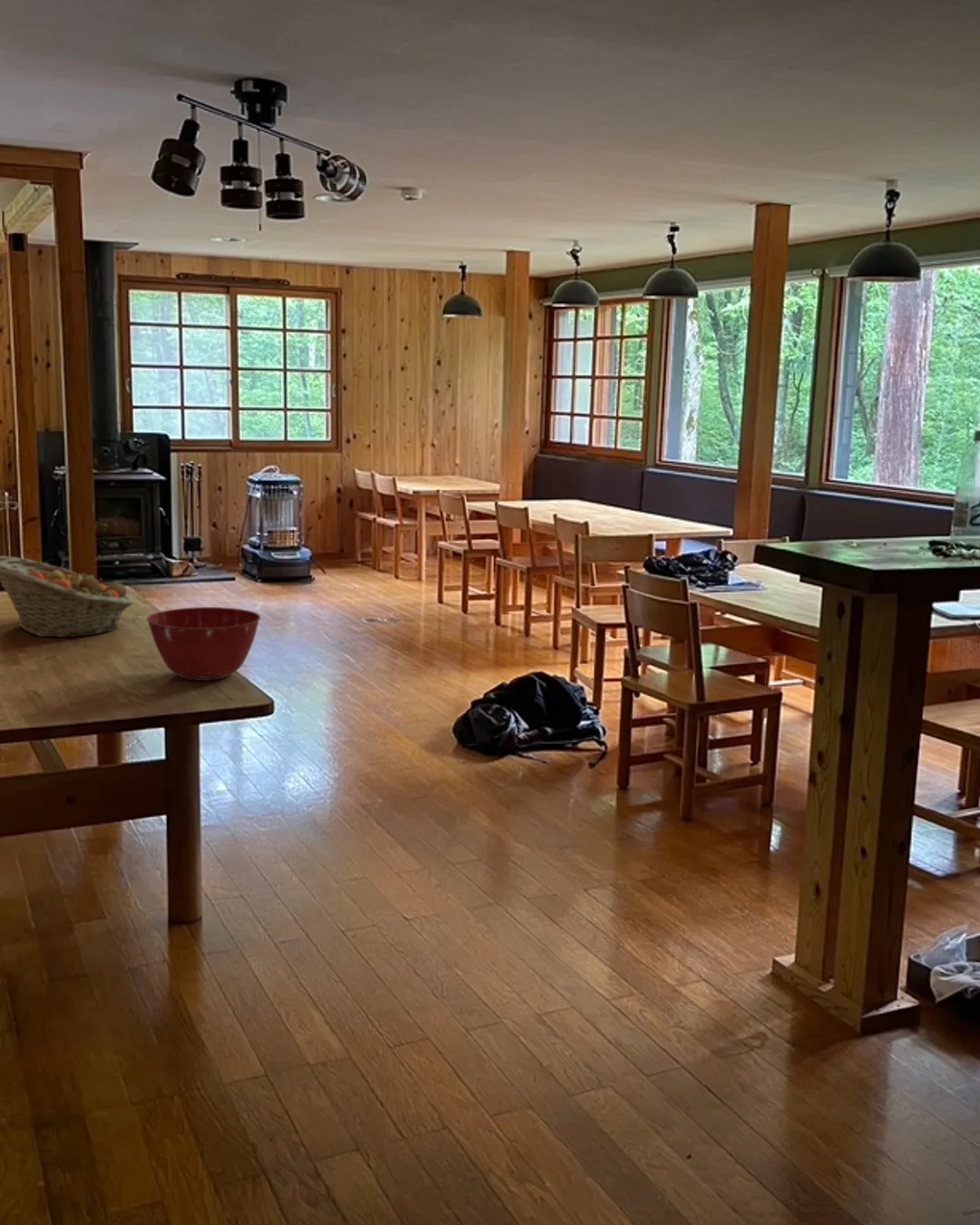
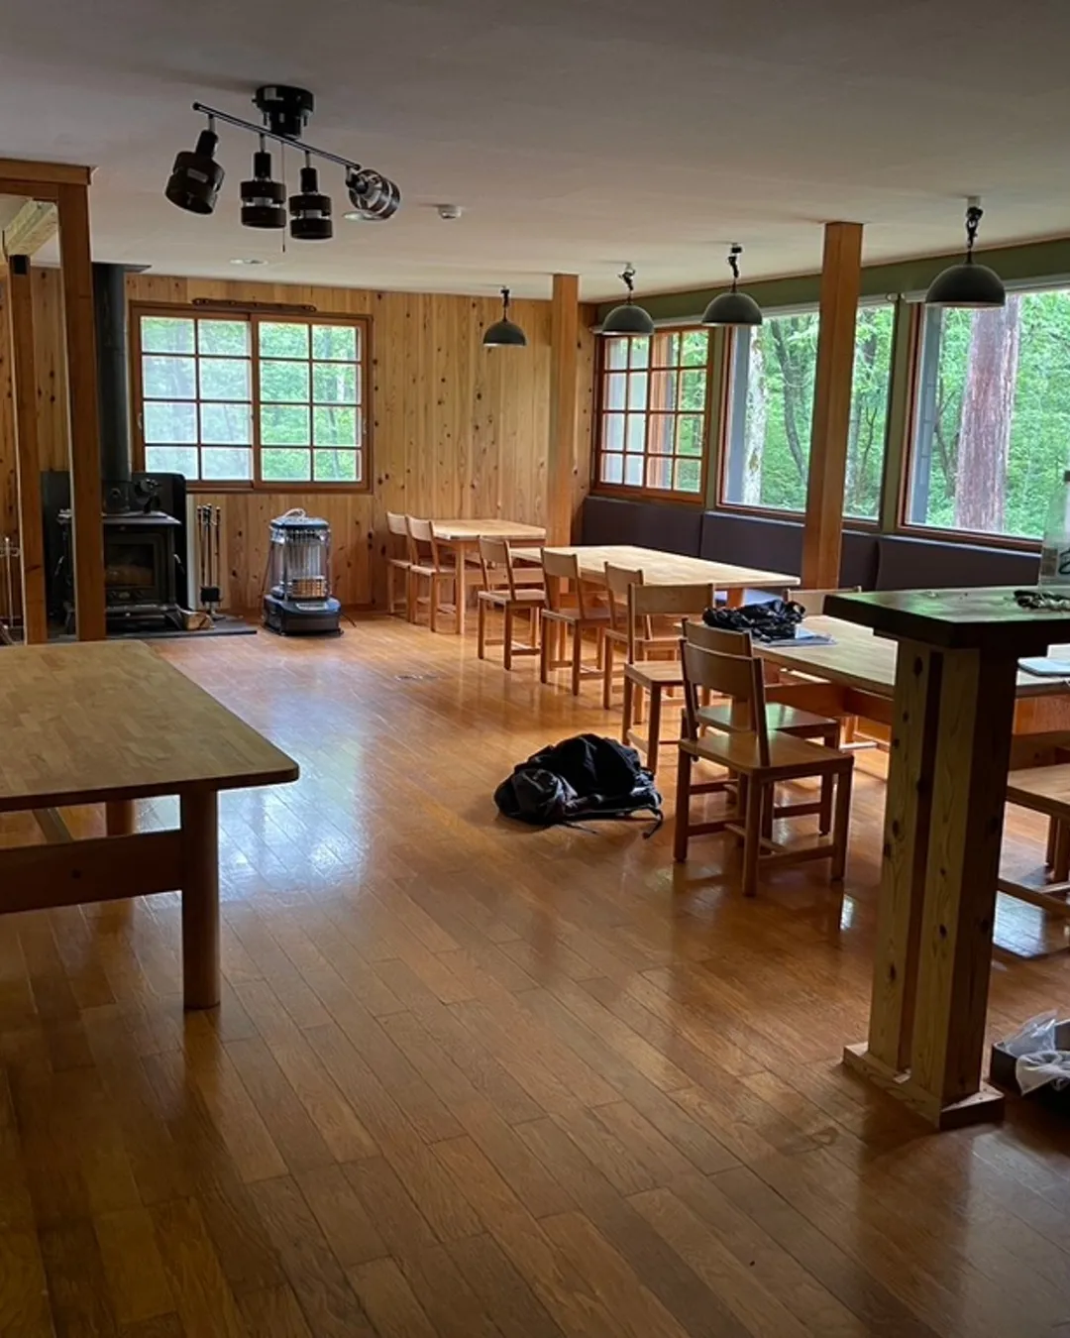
- mixing bowl [145,606,261,681]
- fruit basket [0,555,134,638]
